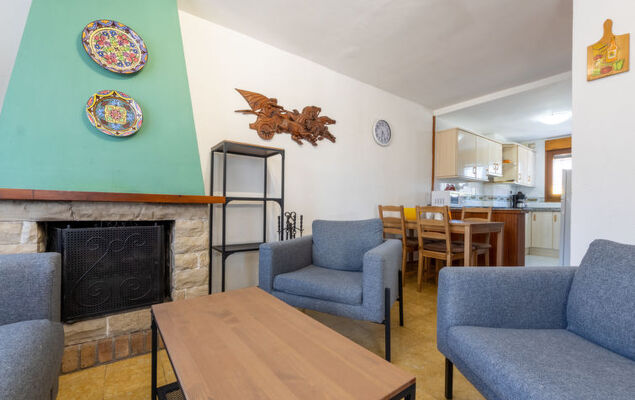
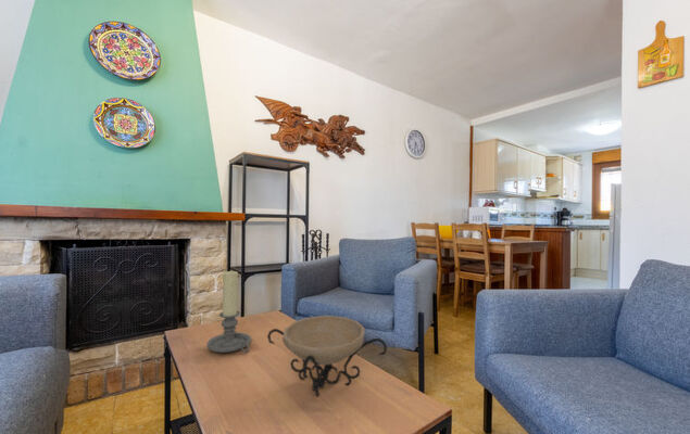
+ decorative bowl [266,315,388,397]
+ candle holder [206,269,252,354]
